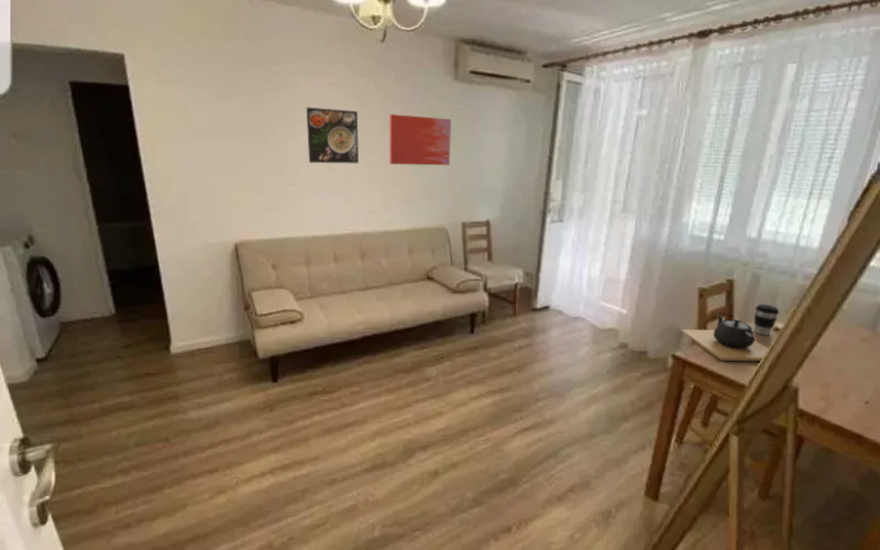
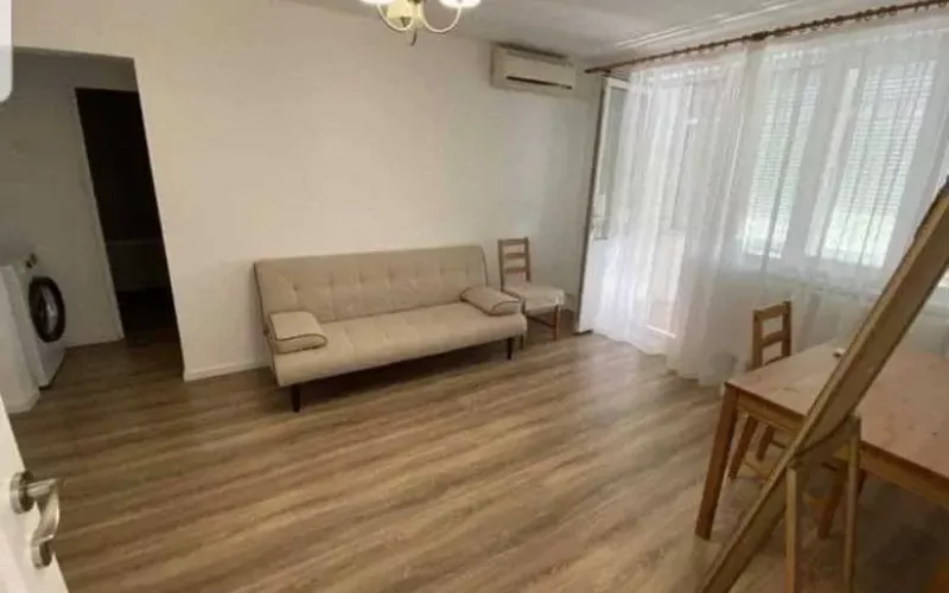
- coffee cup [754,304,780,336]
- teapot [680,314,769,362]
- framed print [306,107,360,164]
- wall art [388,113,452,166]
